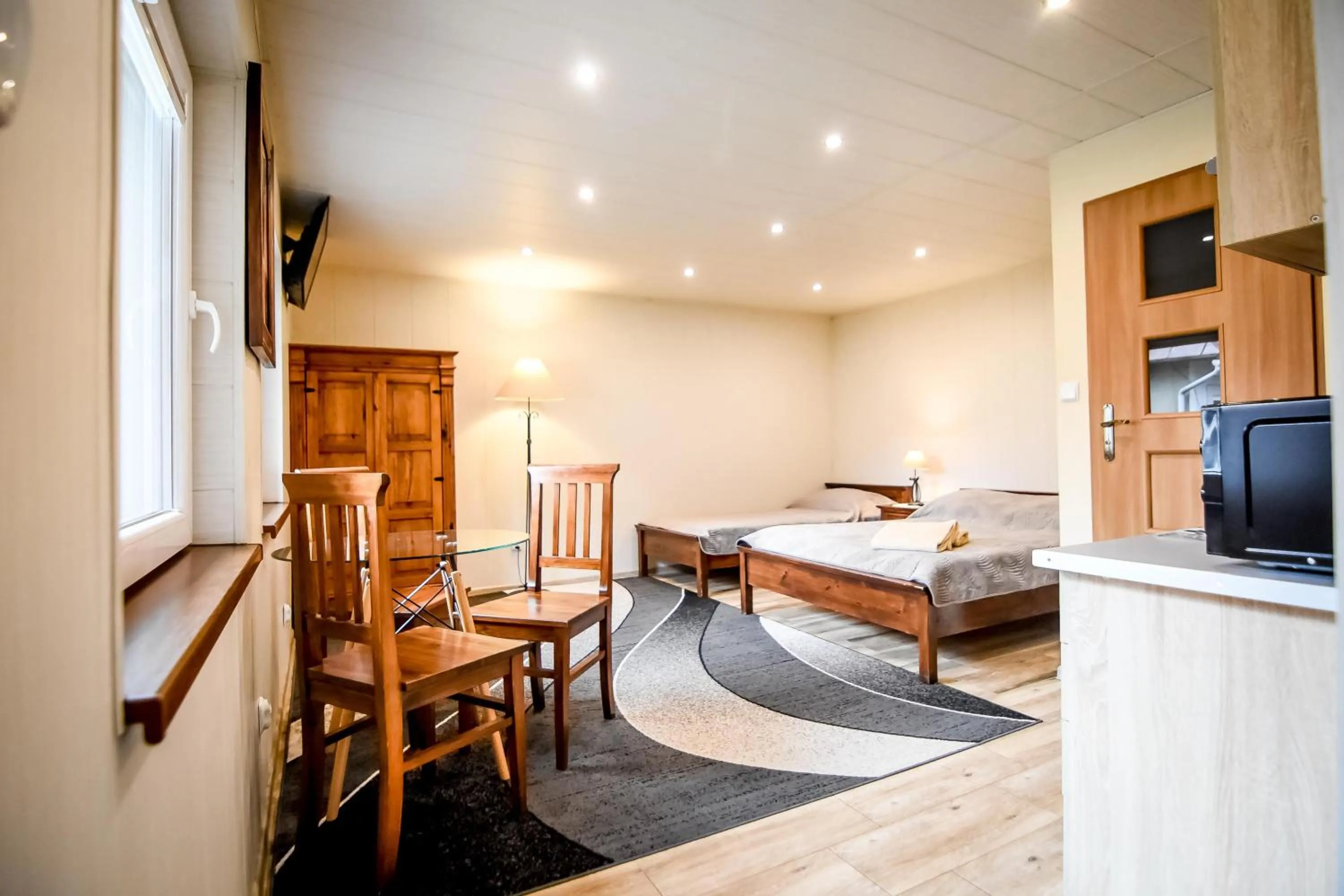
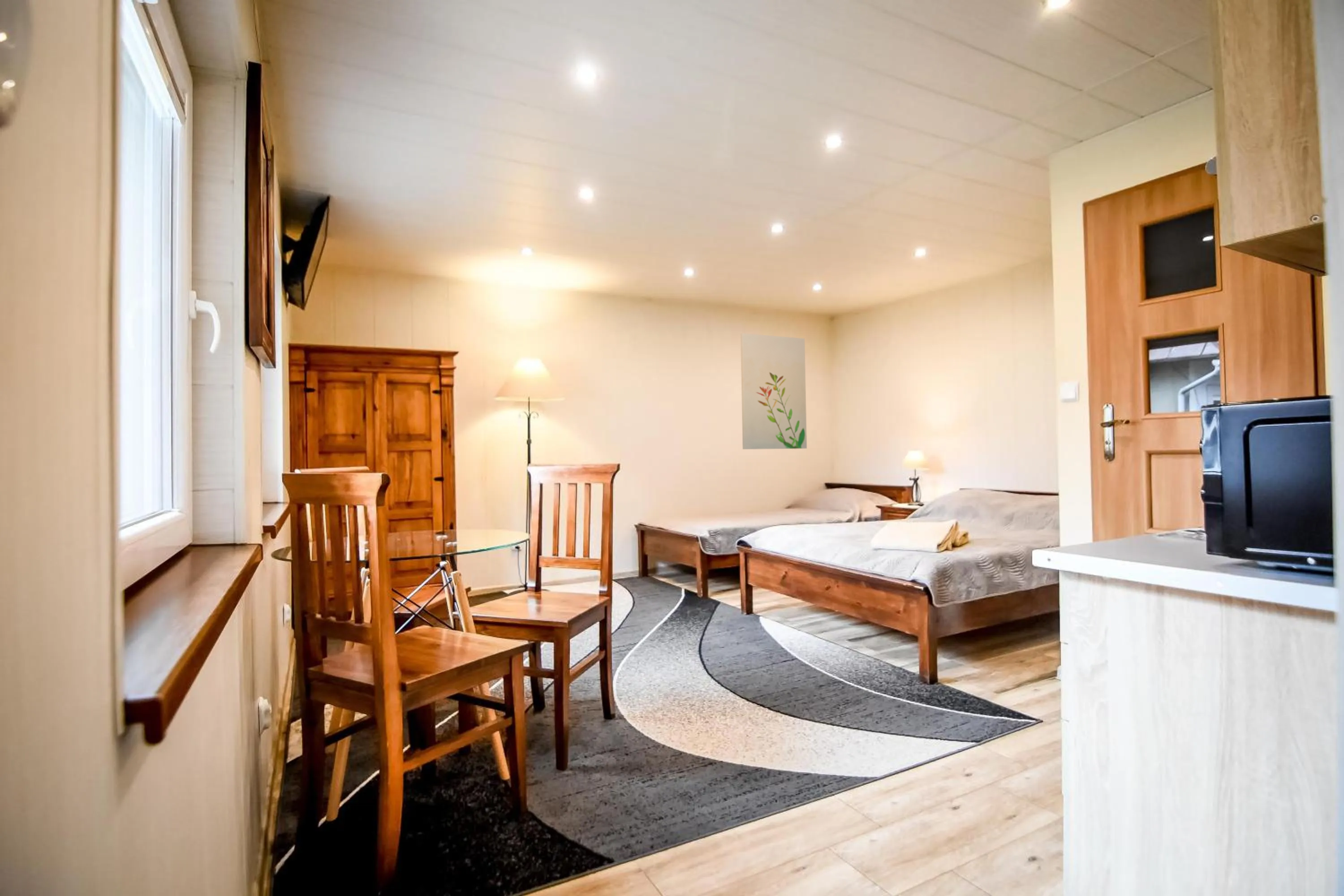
+ wall art [740,333,807,450]
